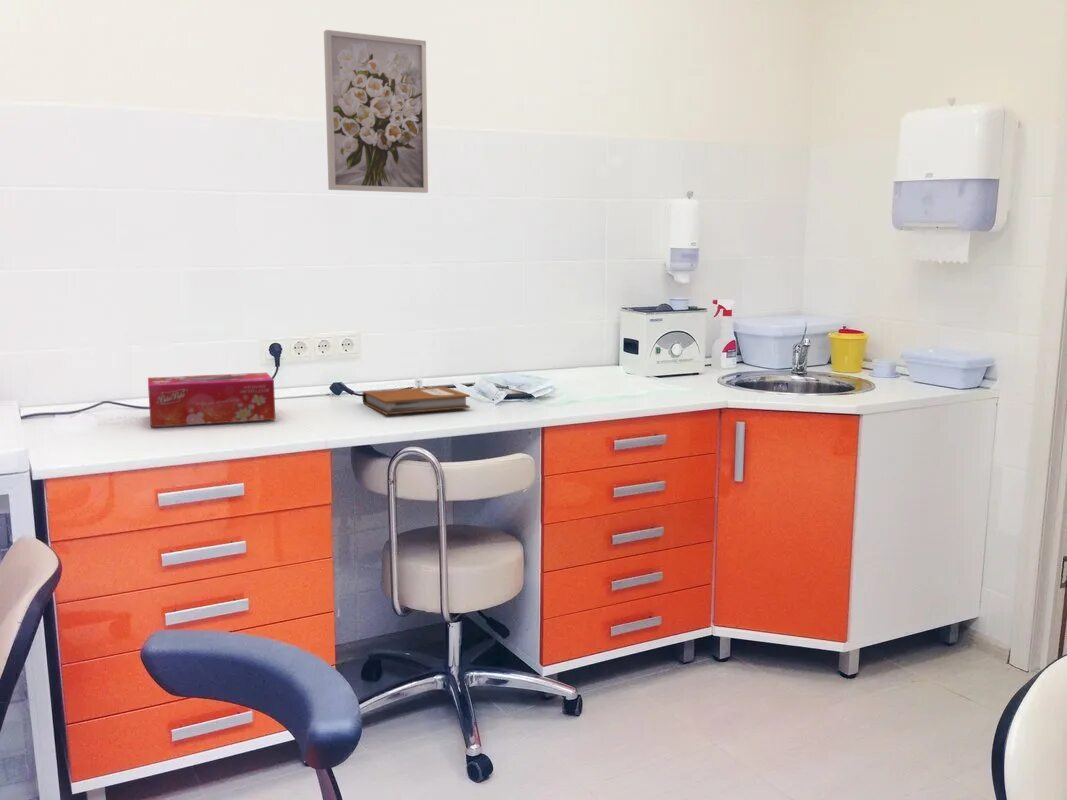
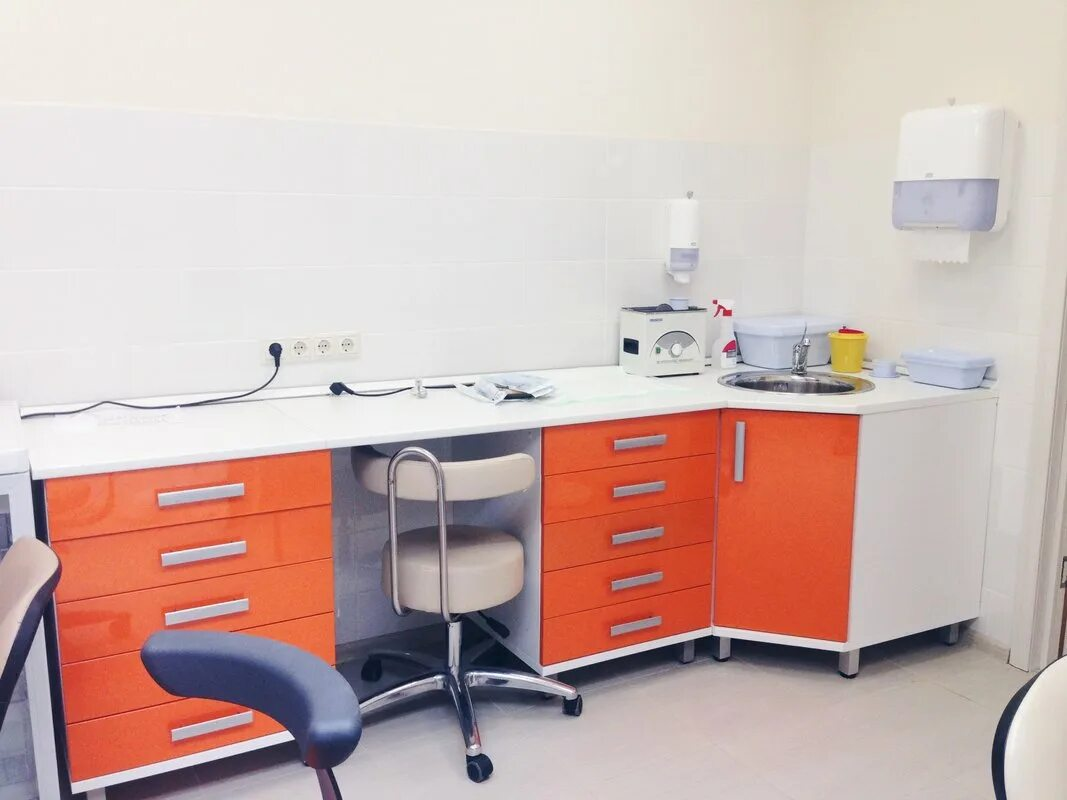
- notebook [361,385,471,415]
- tissue box [147,372,276,428]
- wall art [323,29,429,194]
